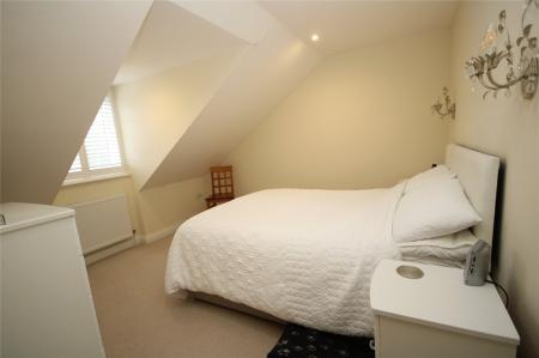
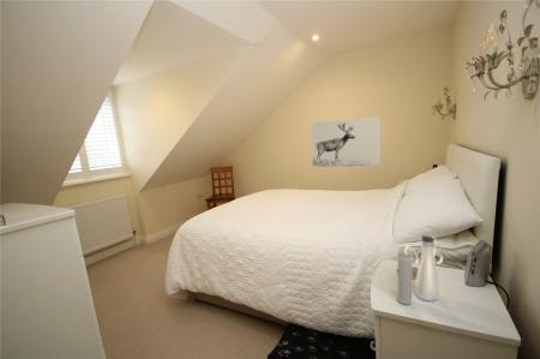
+ water bottle [397,234,444,306]
+ wall art [310,115,382,168]
